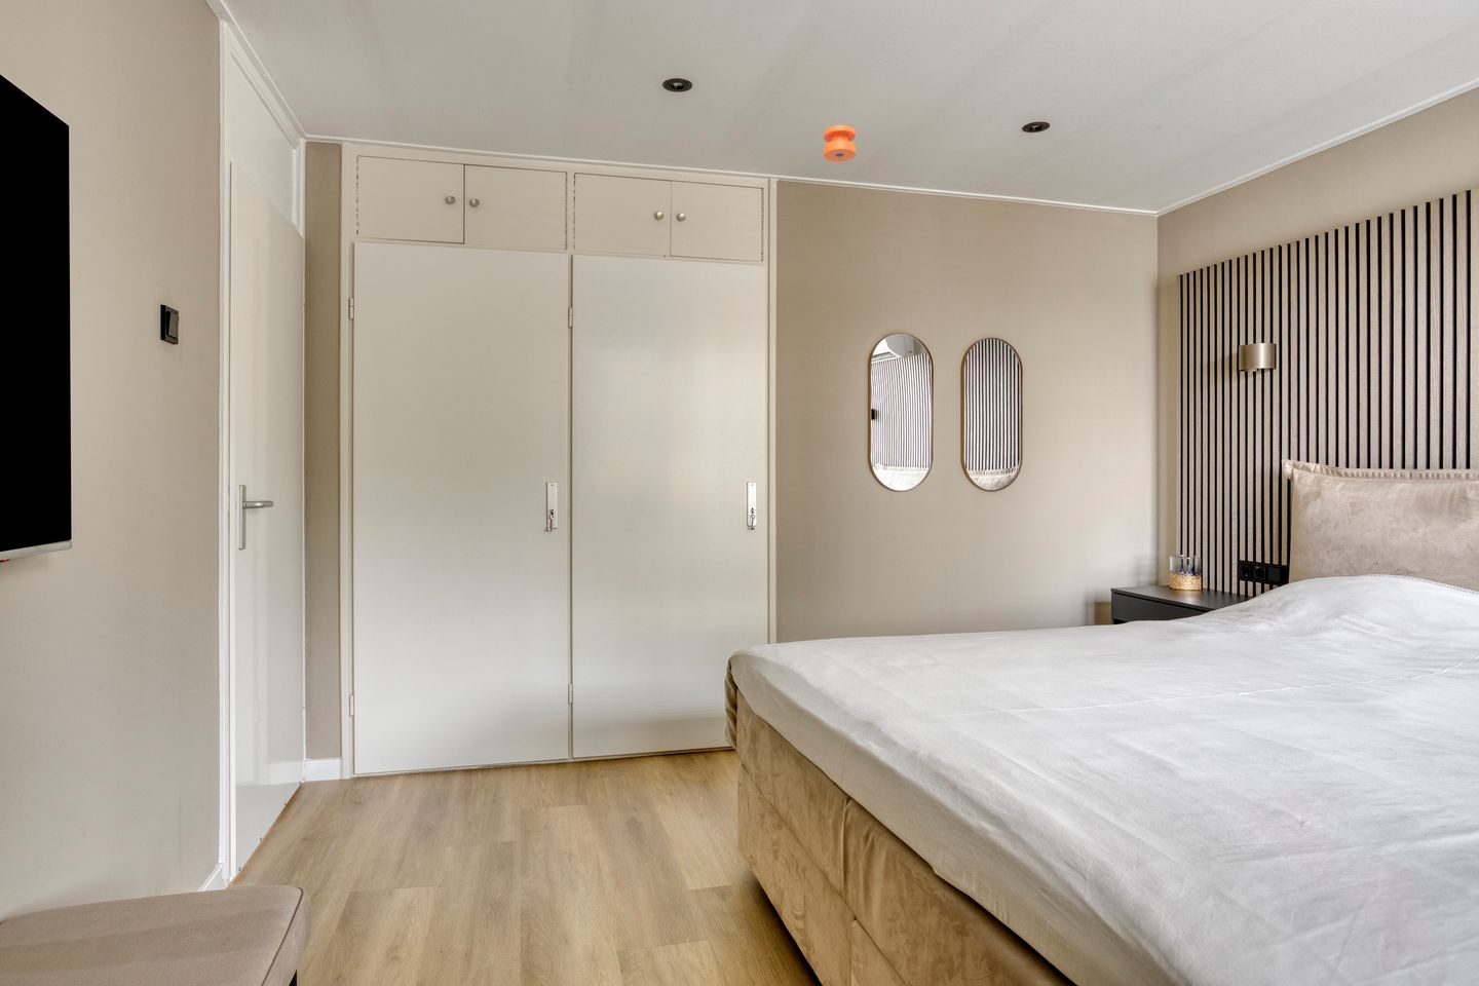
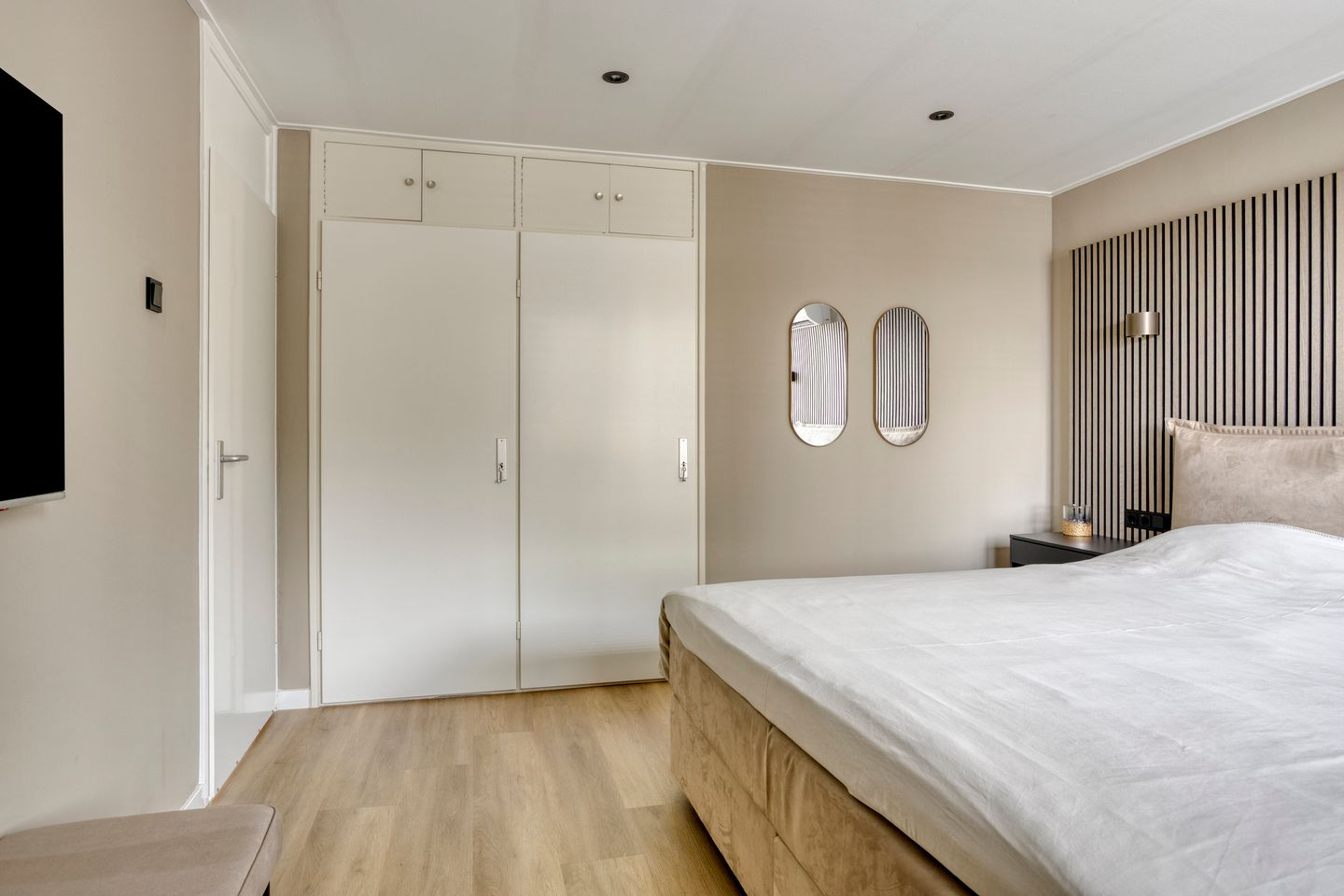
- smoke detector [823,124,856,162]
